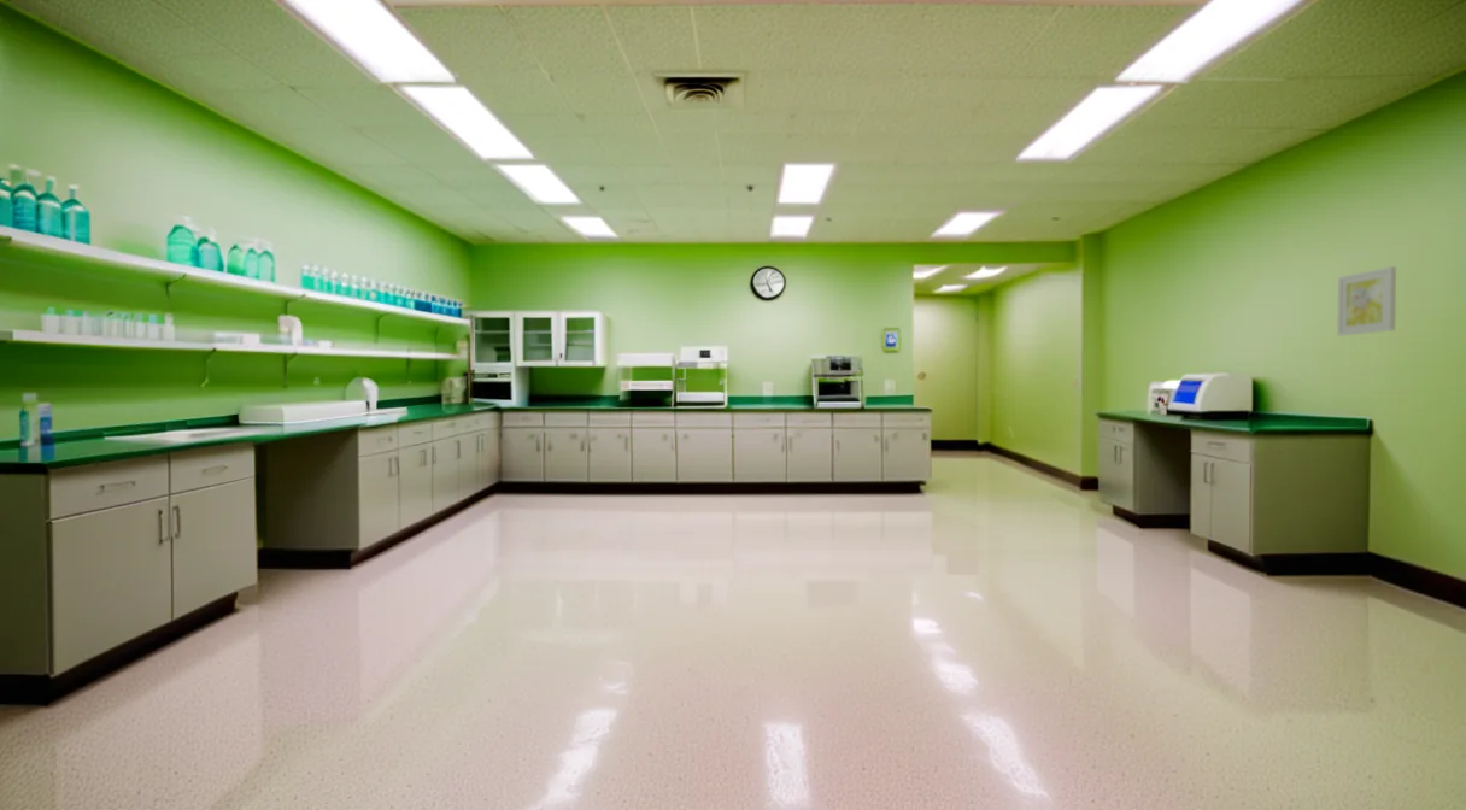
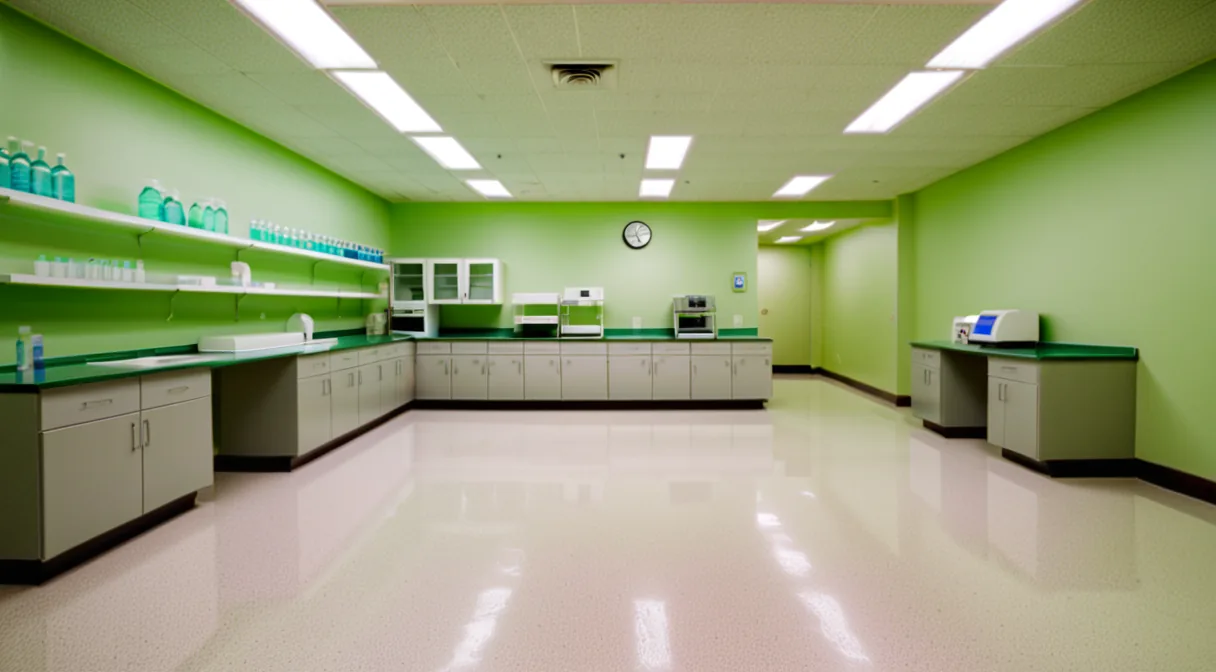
- wall art [1336,265,1397,338]
